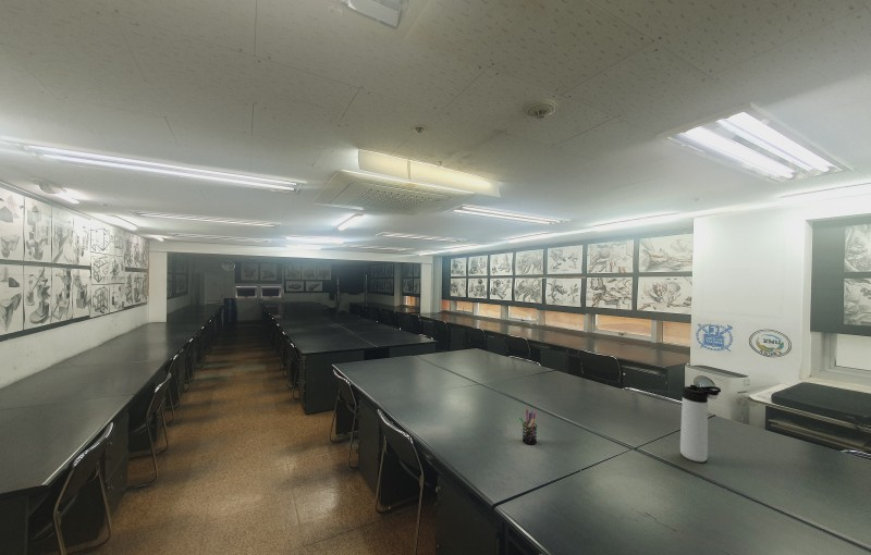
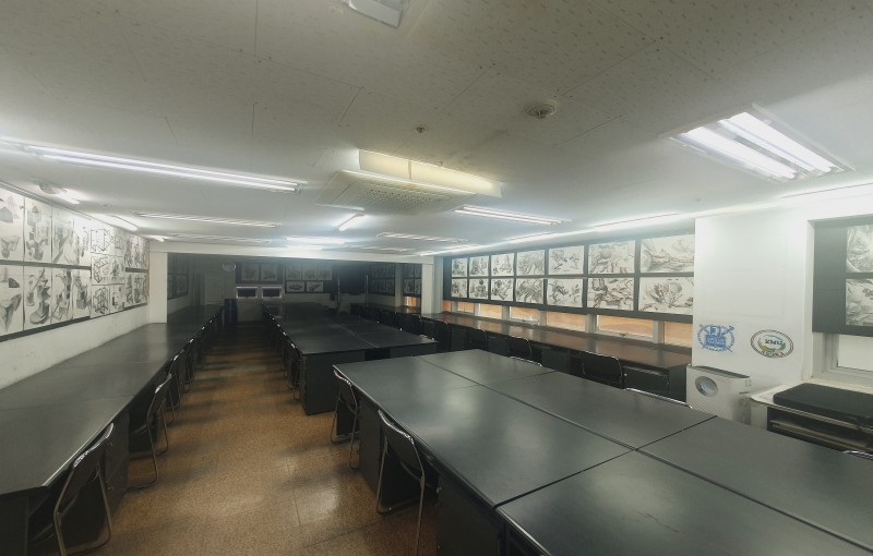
- thermos bottle [679,384,722,462]
- pen holder [518,408,538,446]
